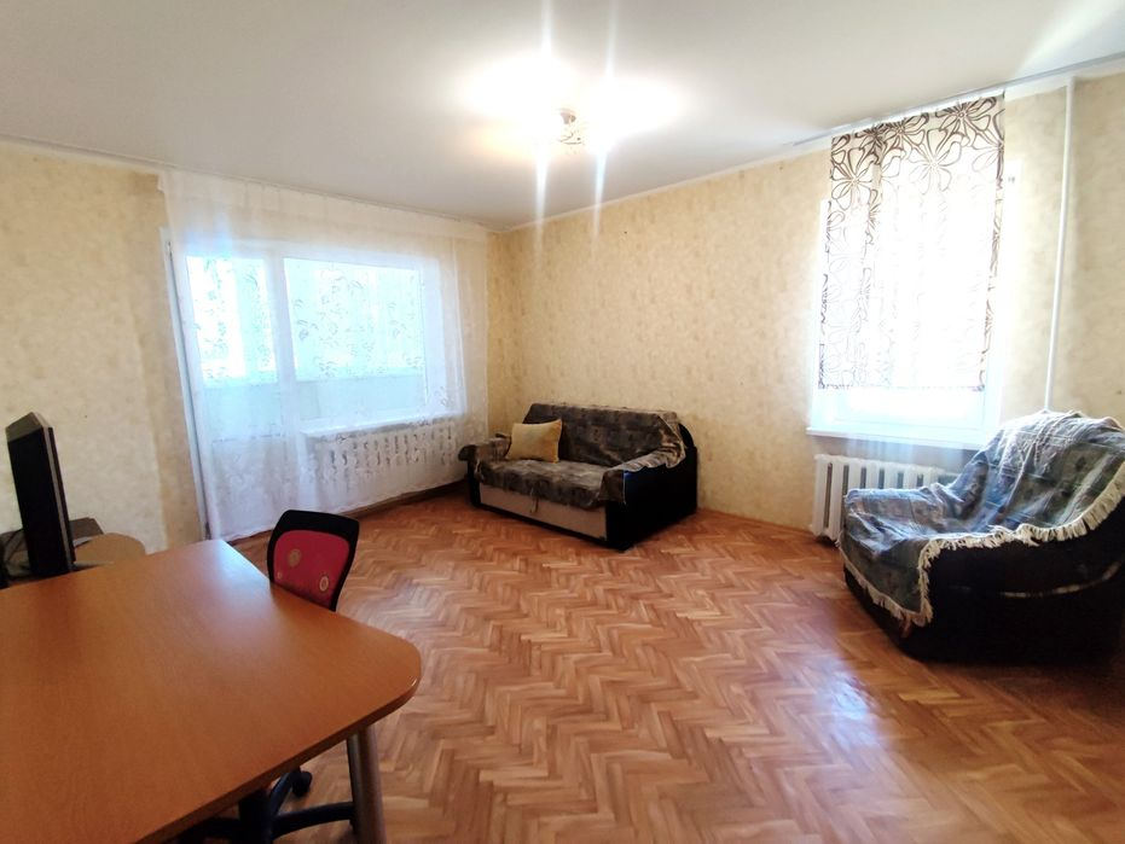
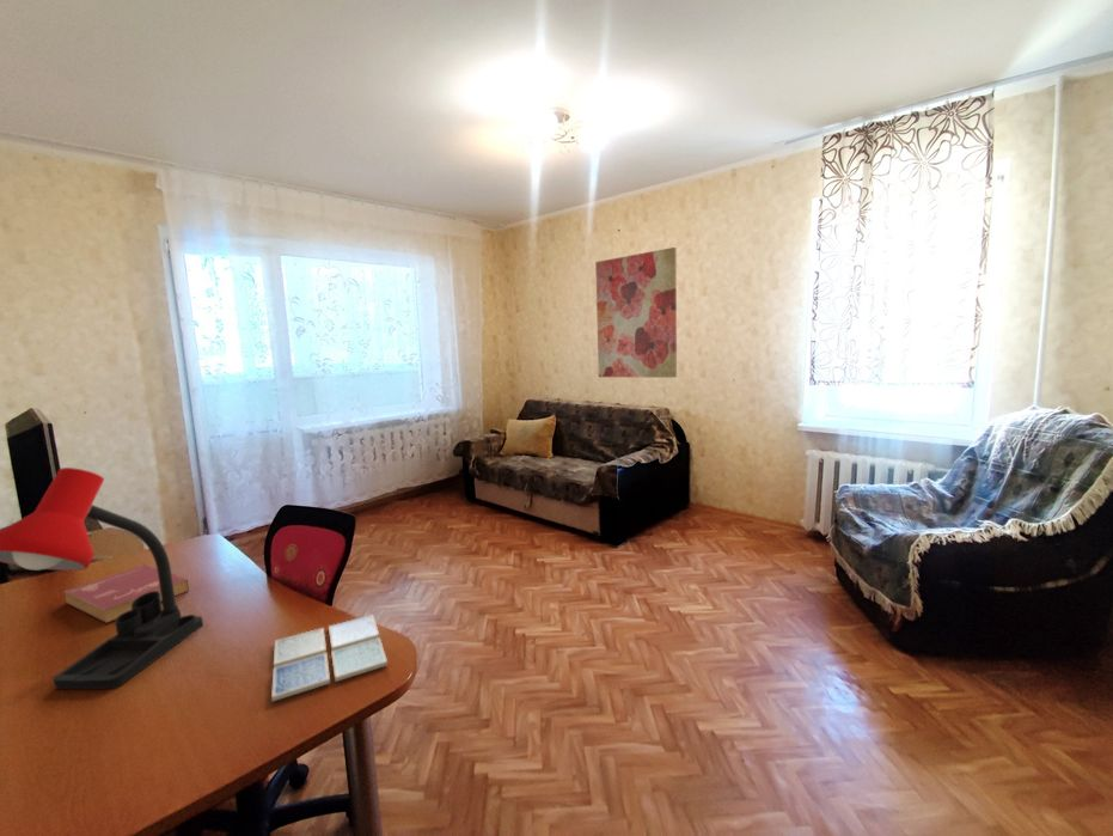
+ wall art [594,246,678,379]
+ book [63,563,190,624]
+ drink coaster [270,614,389,702]
+ desk lamp [0,466,204,690]
